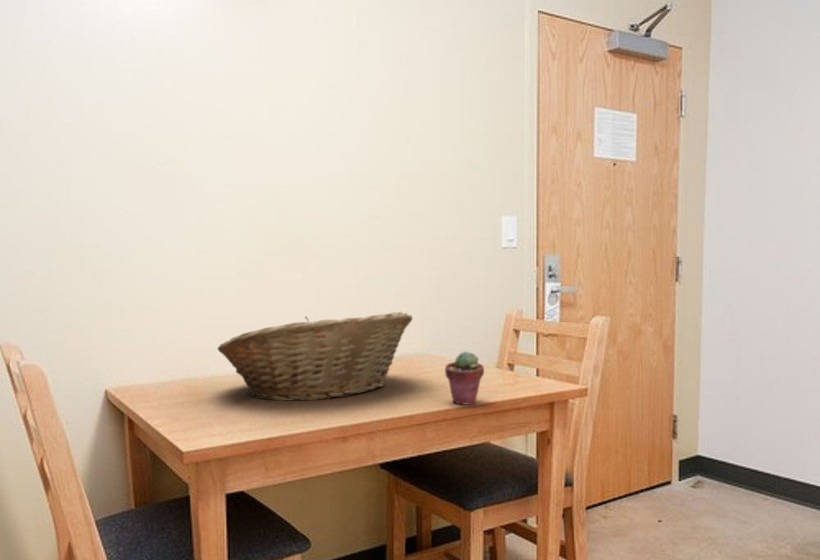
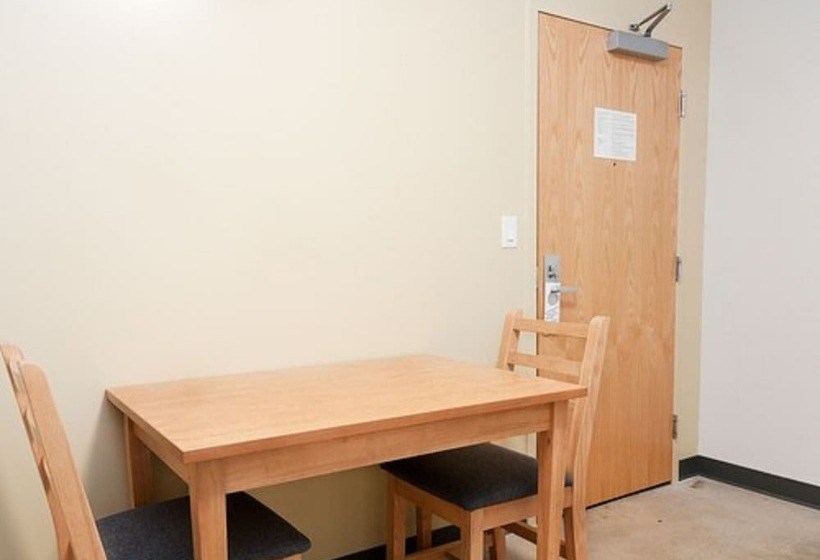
- fruit basket [216,311,414,402]
- potted succulent [444,350,485,406]
